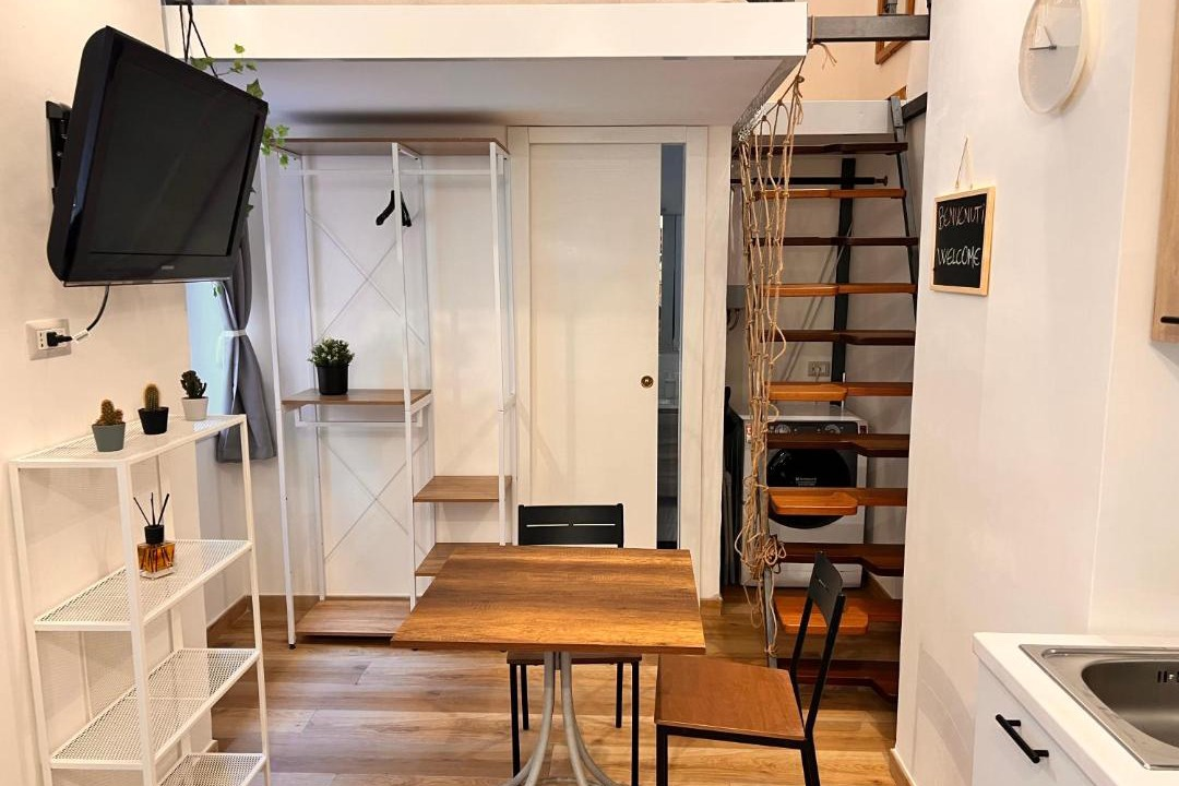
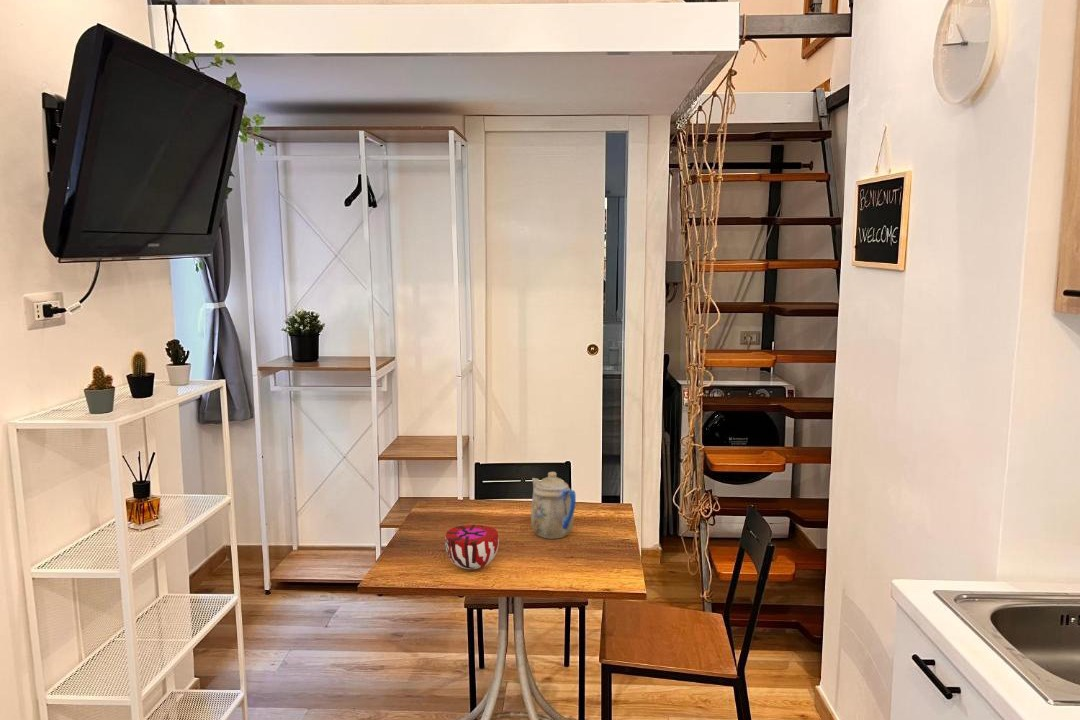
+ decorative bowl [444,524,500,570]
+ teapot [530,471,577,540]
